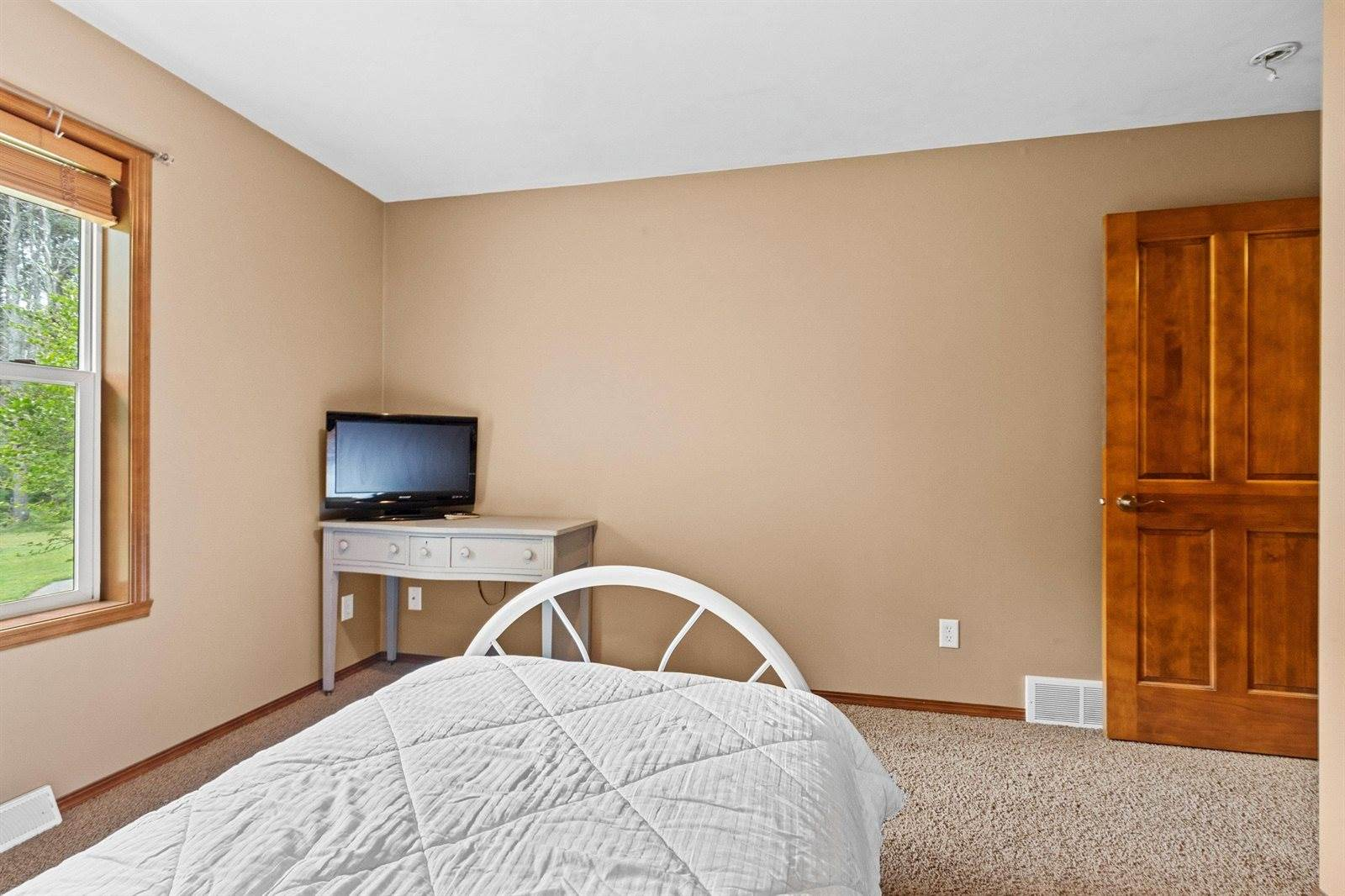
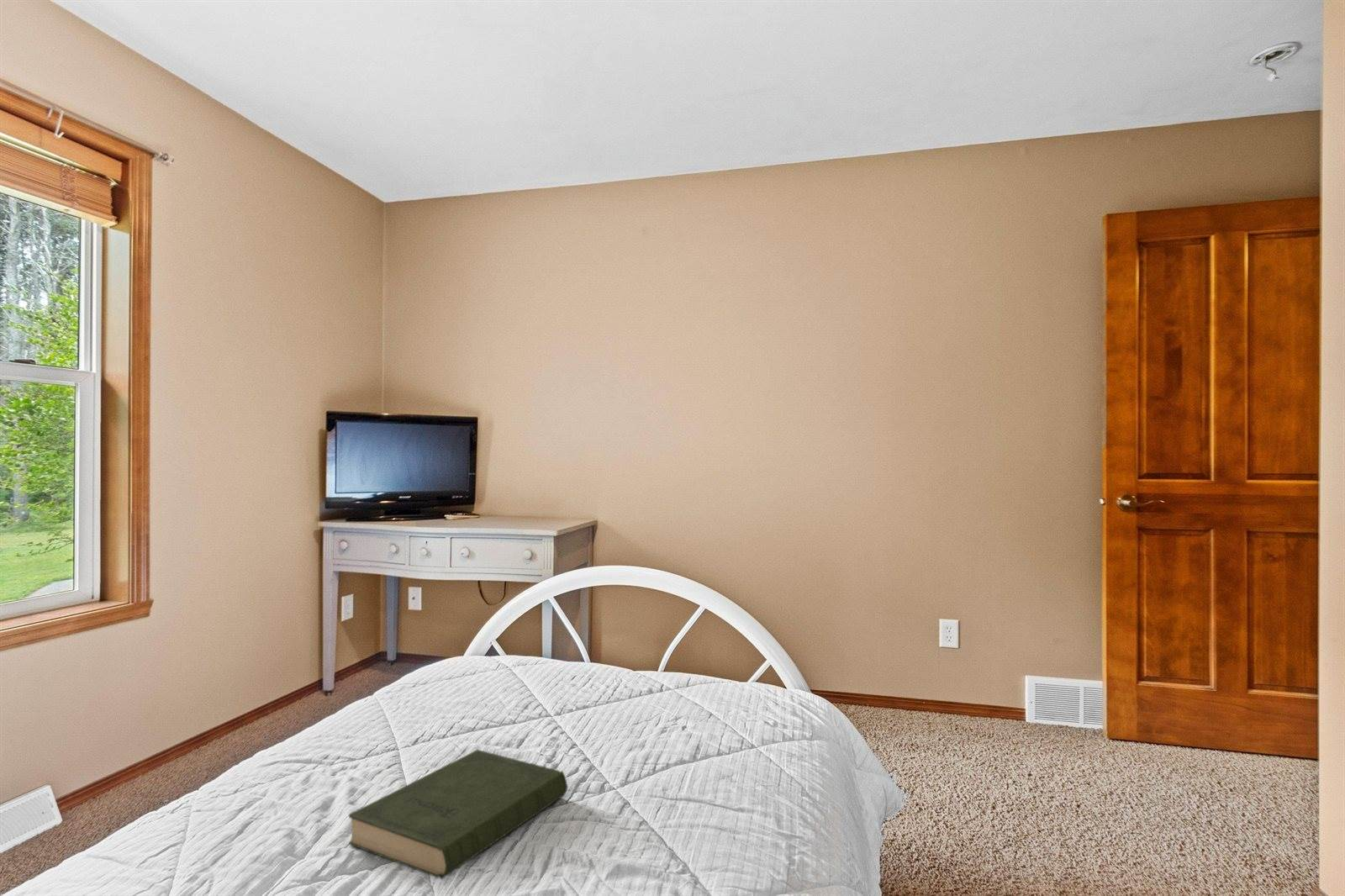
+ book [348,749,568,880]
